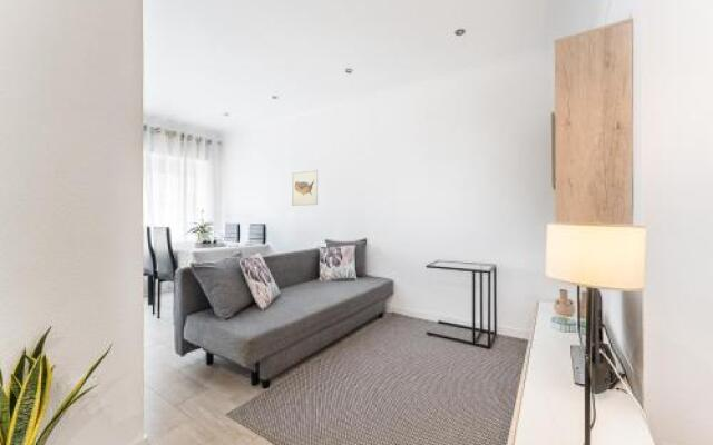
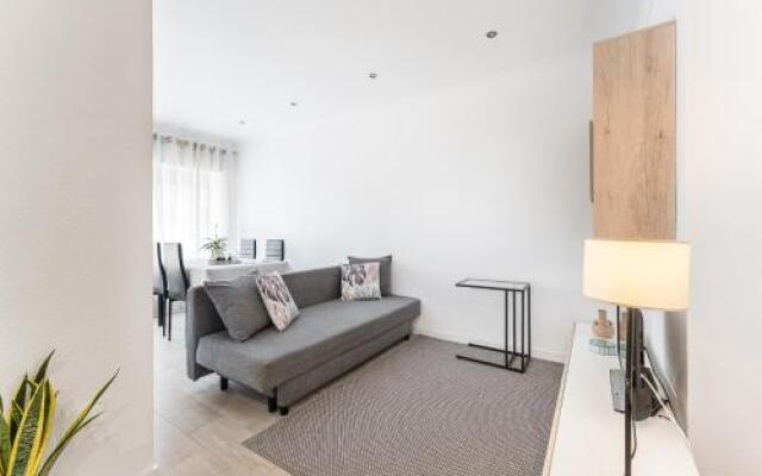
- wall art [291,169,319,207]
